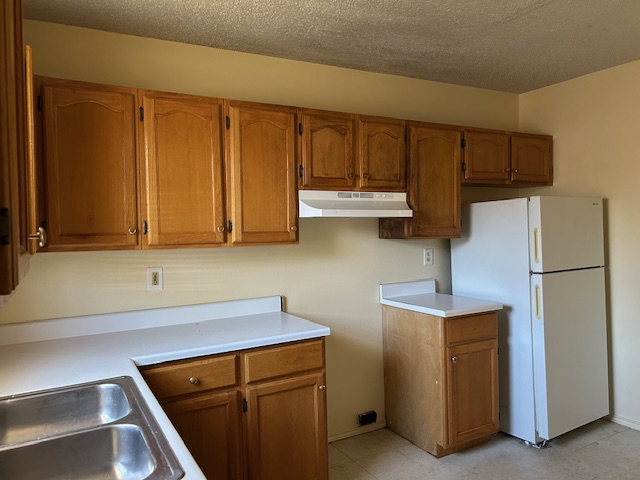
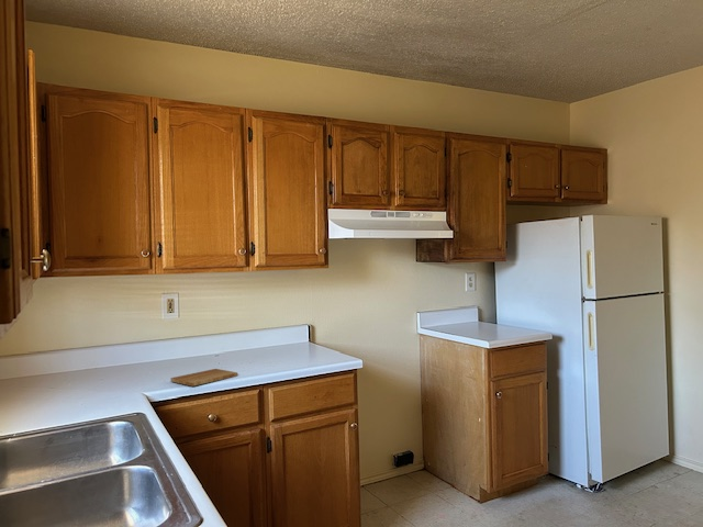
+ cutting board [169,368,238,388]
